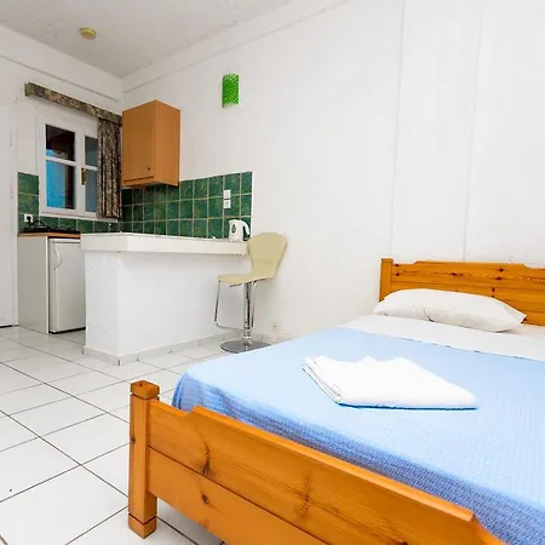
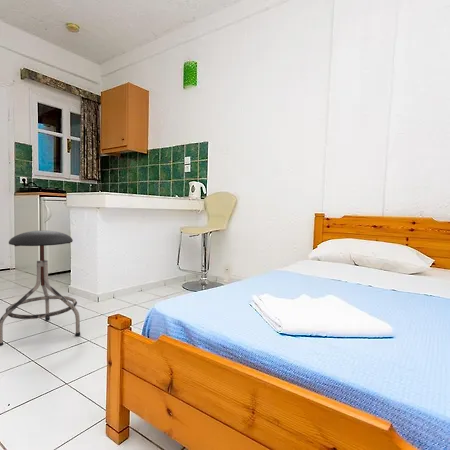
+ stool [0,229,81,347]
